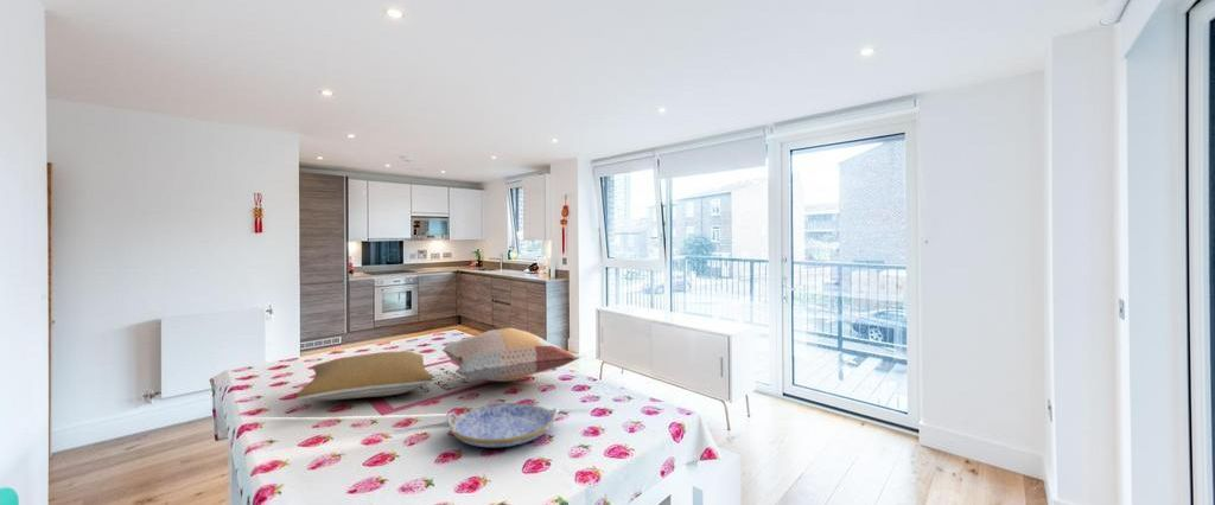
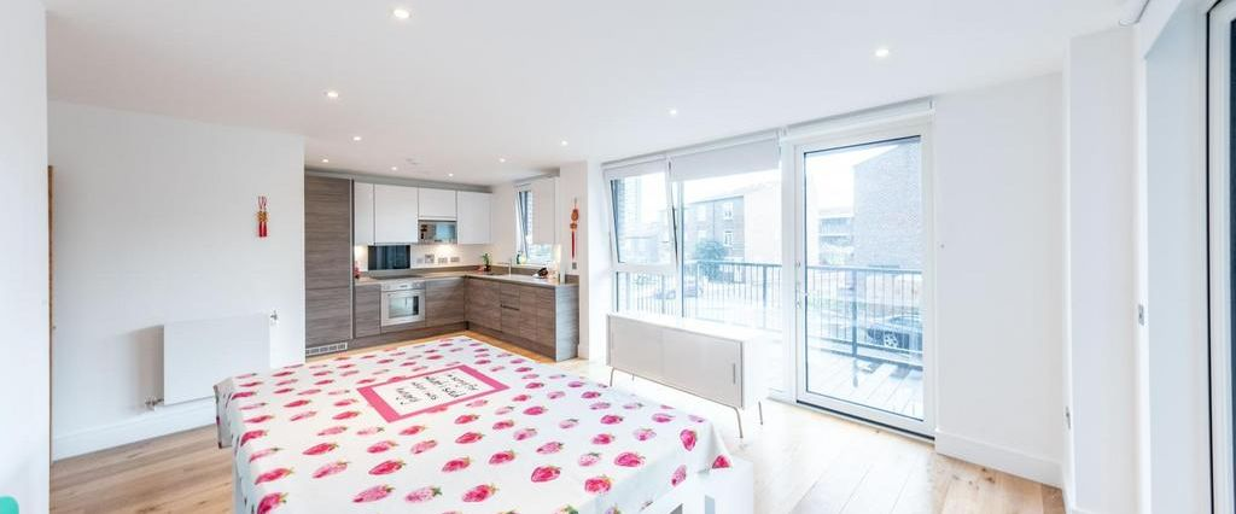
- serving tray [446,402,560,448]
- decorative pillow [440,327,581,383]
- pillow [295,351,434,401]
